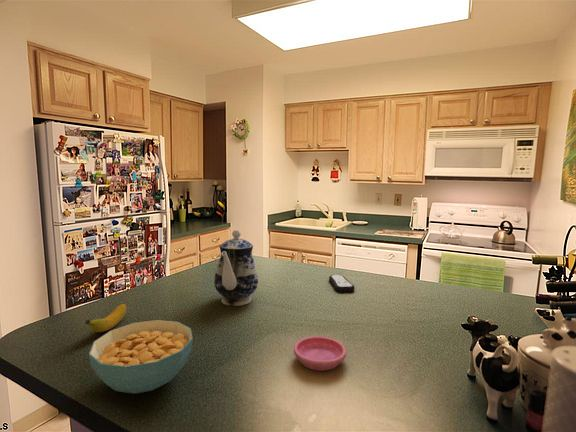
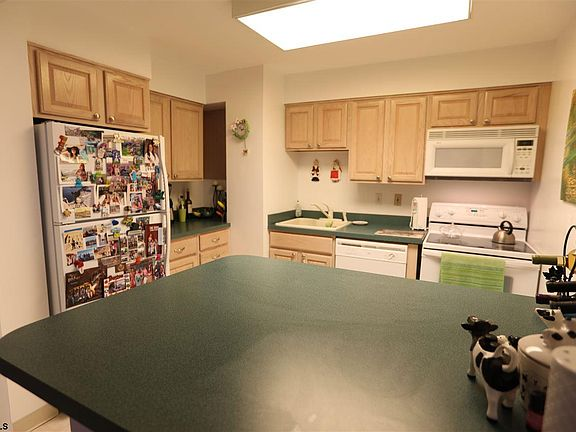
- saucer [293,336,347,372]
- cereal bowl [88,319,194,394]
- banana [85,303,127,333]
- remote control [328,274,356,293]
- teapot [213,229,259,307]
